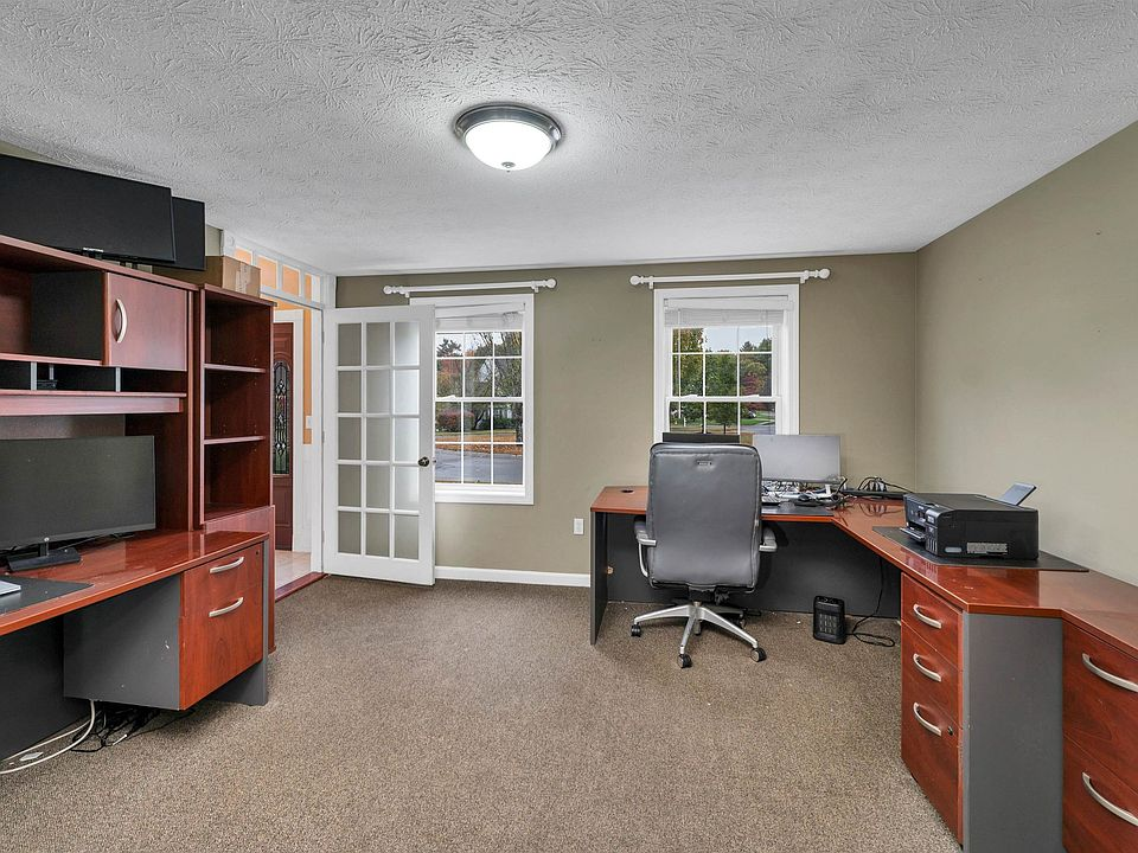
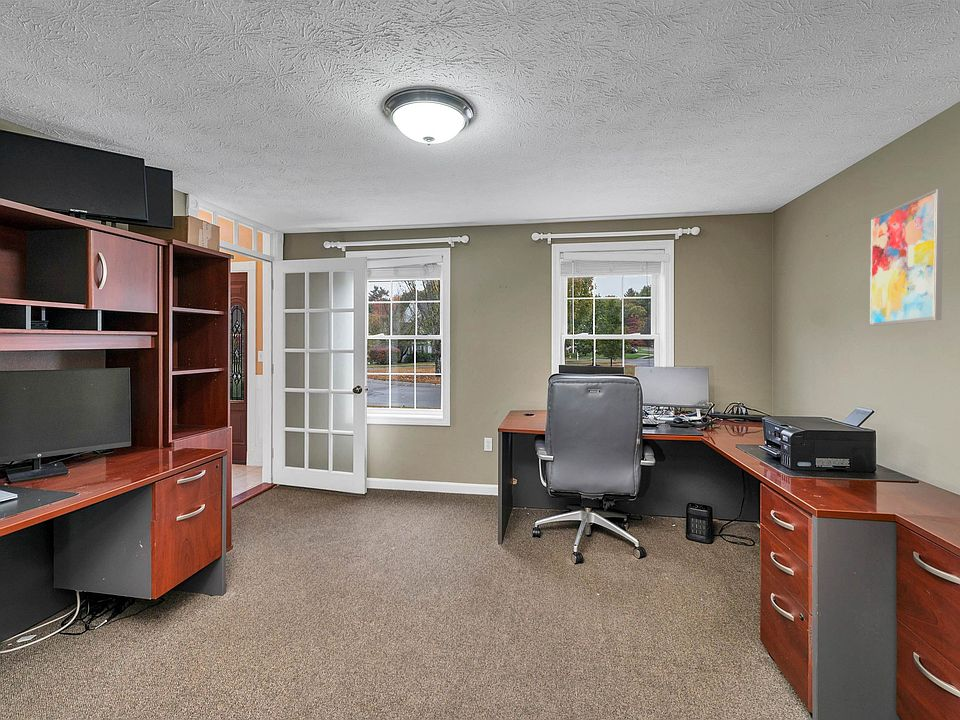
+ wall art [868,188,945,327]
